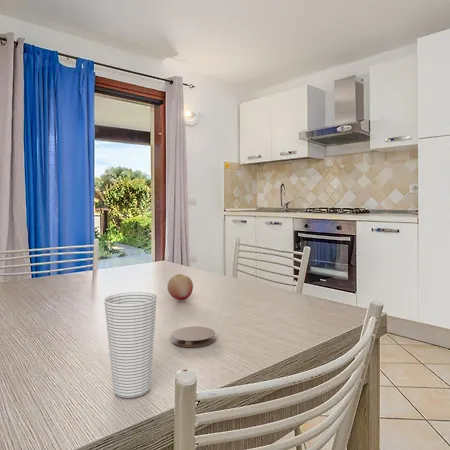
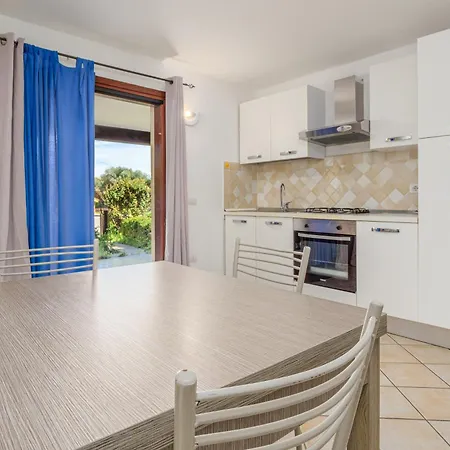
- cup [103,291,158,399]
- coaster [170,325,216,348]
- fruit [167,273,194,301]
